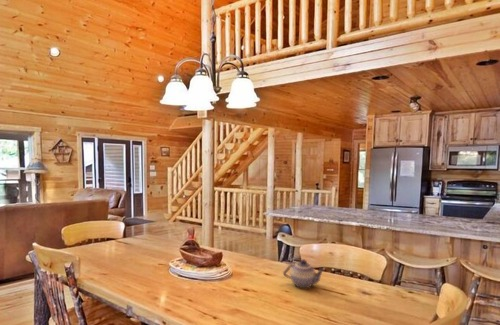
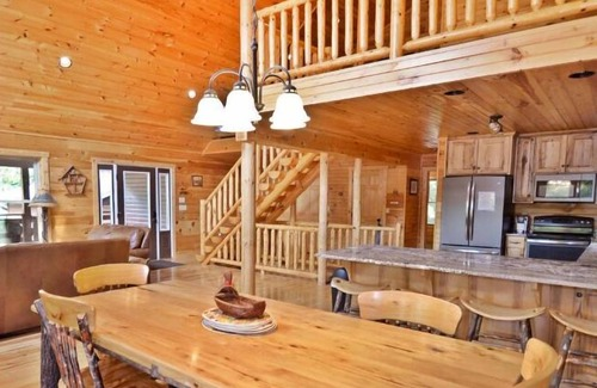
- teapot [282,258,326,289]
